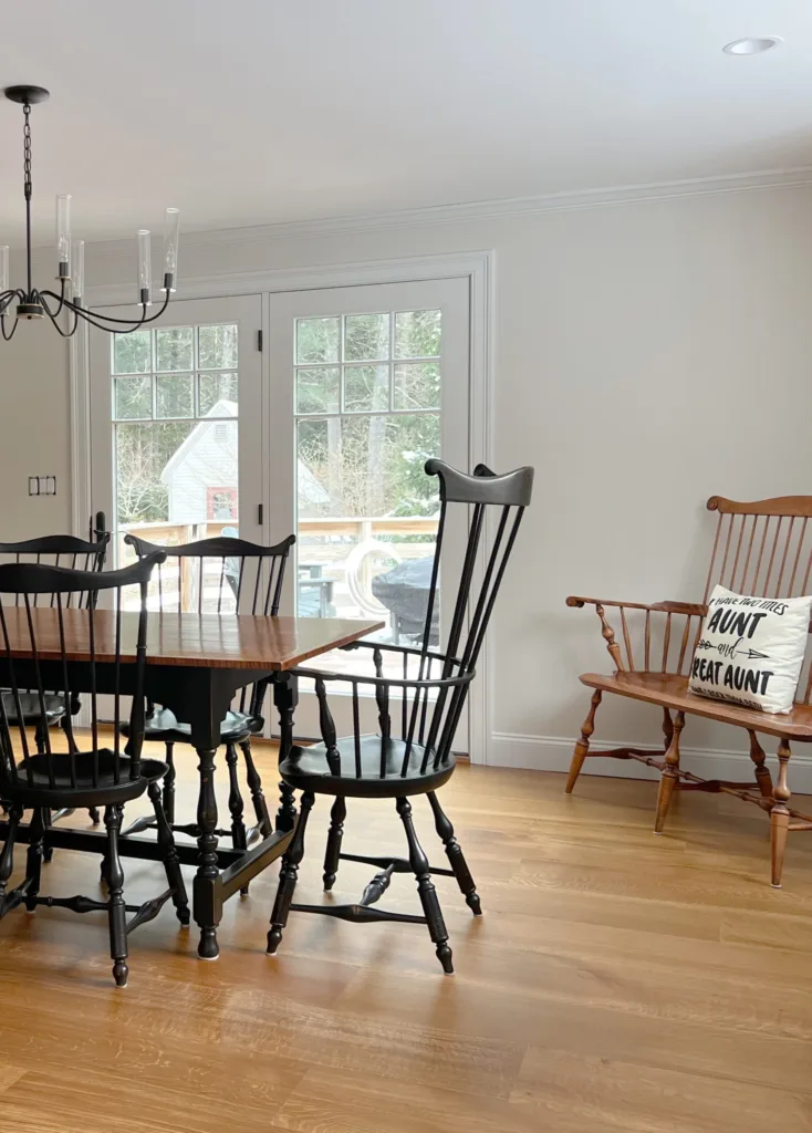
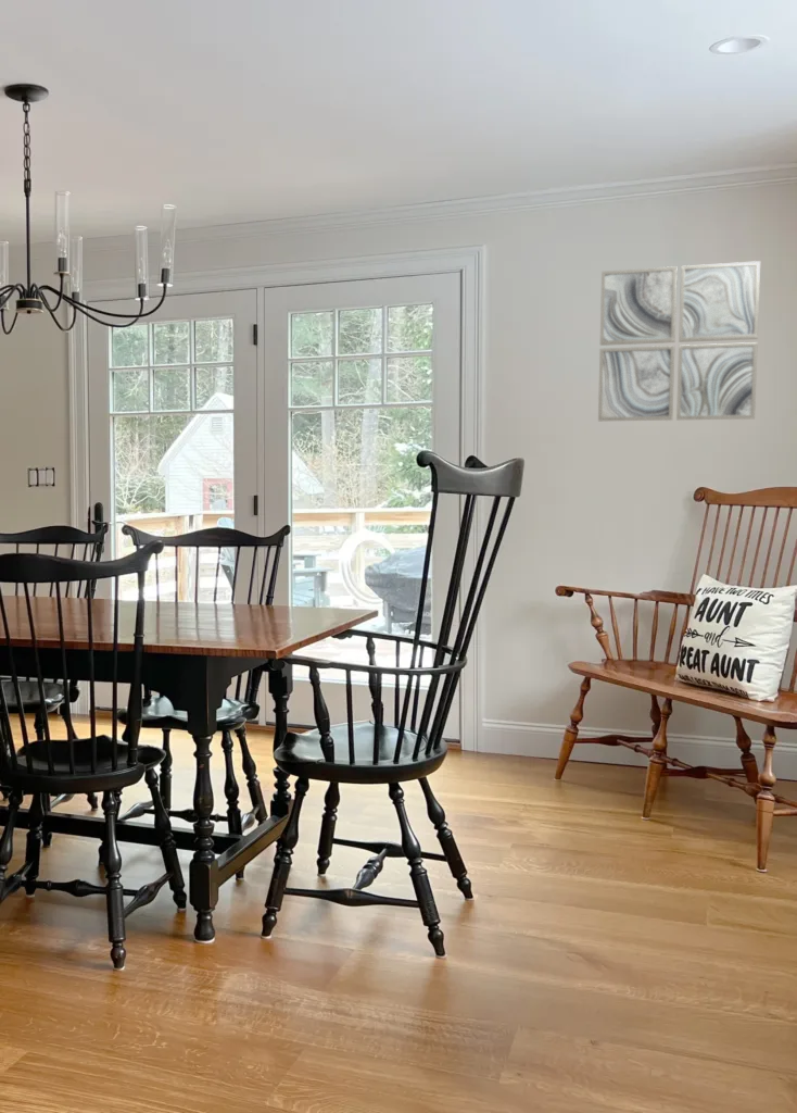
+ wall art [597,260,761,422]
